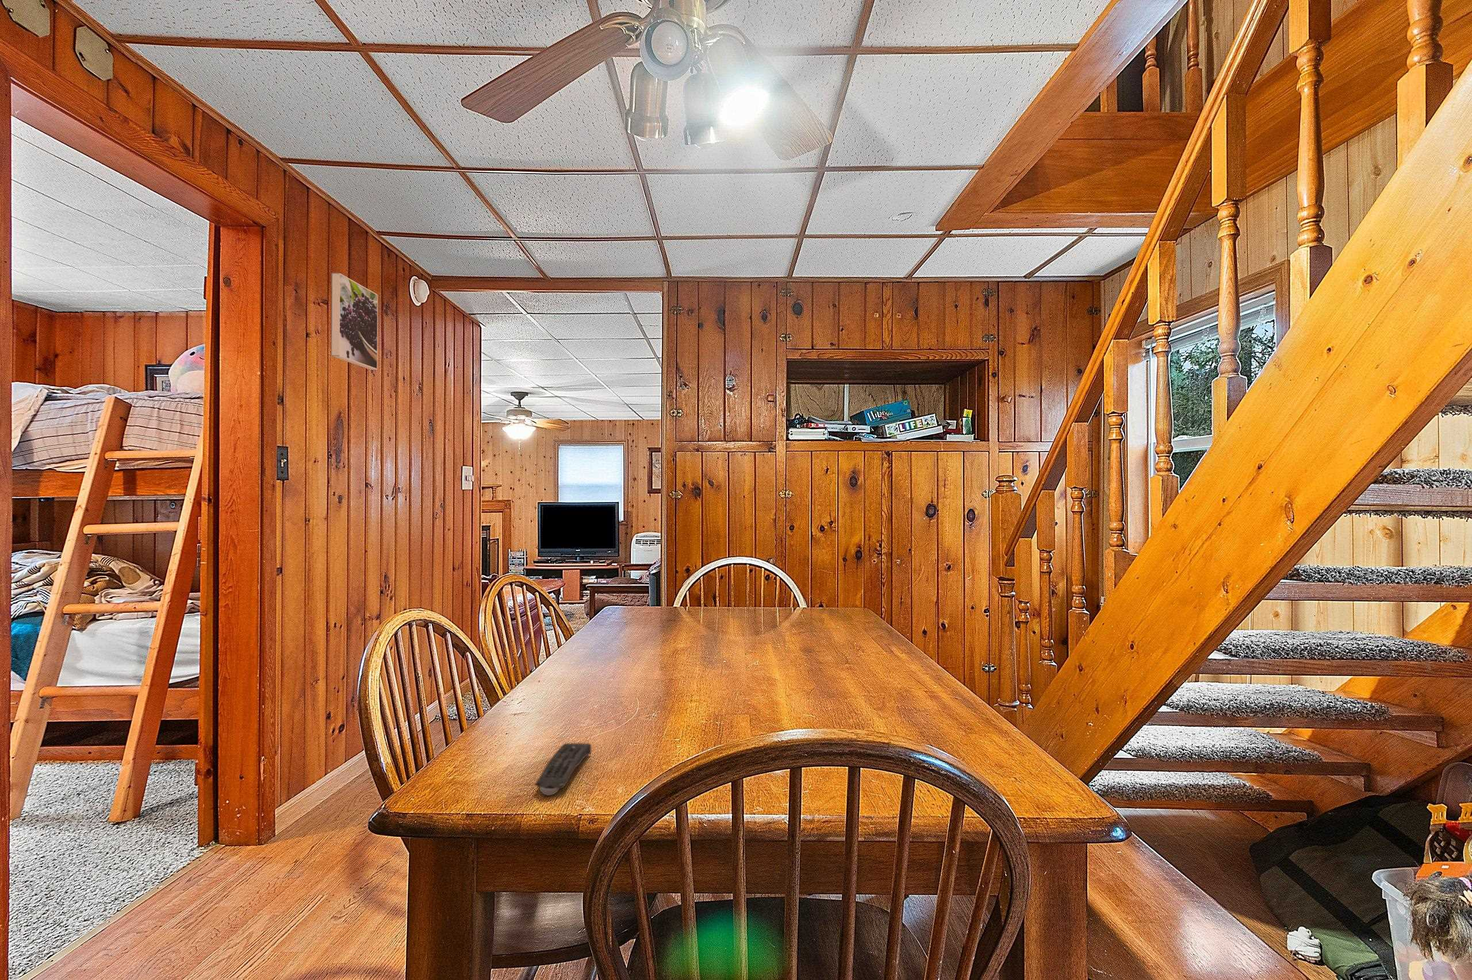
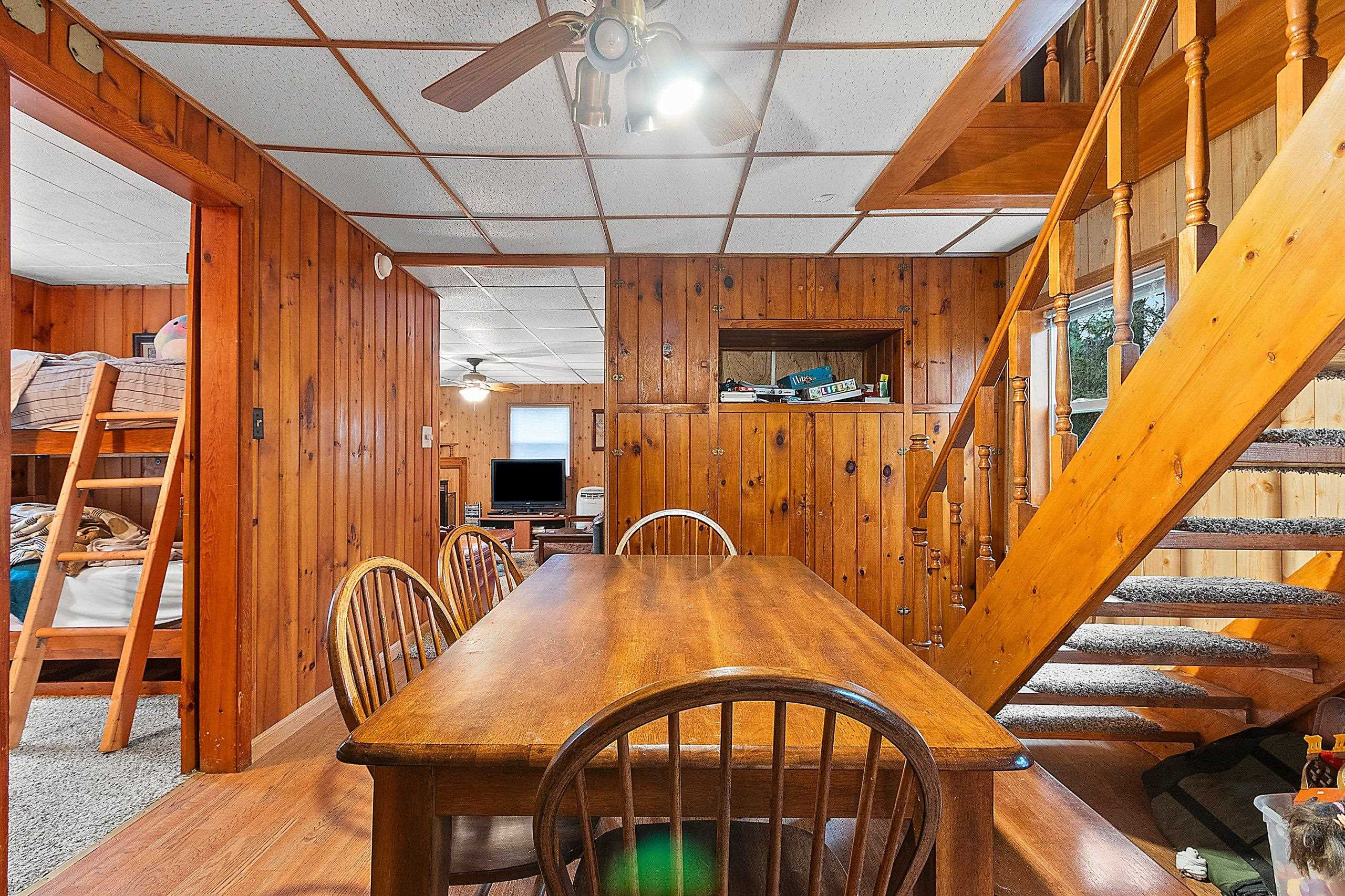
- remote control [535,743,592,796]
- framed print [331,272,379,371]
